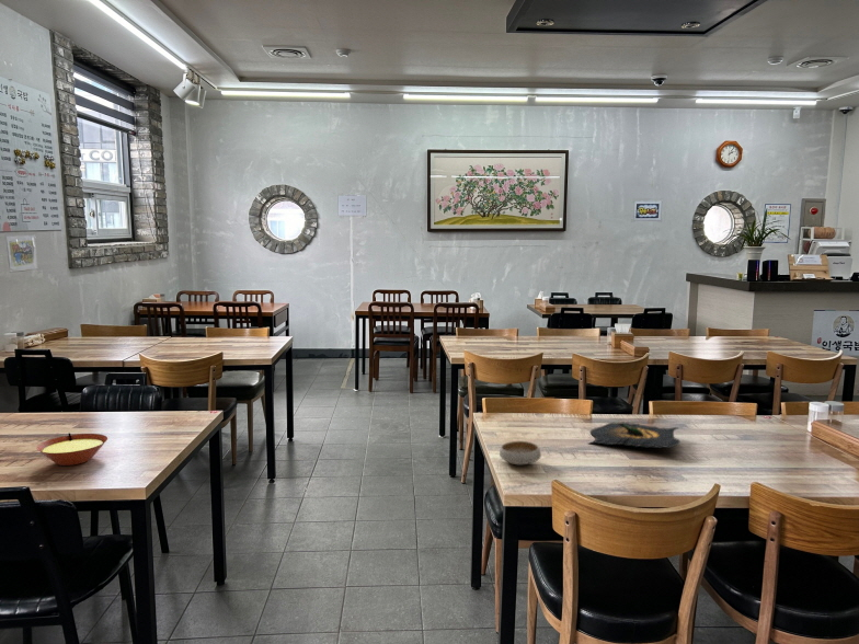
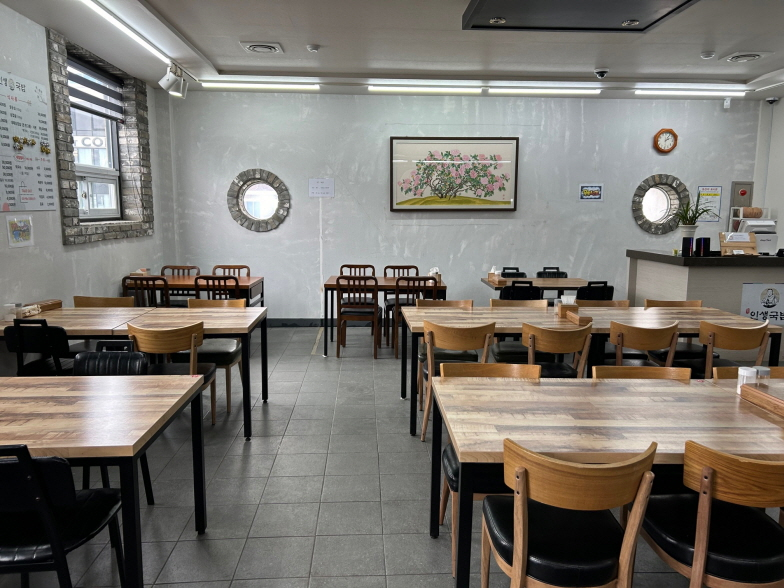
- tequila [587,422,682,449]
- bowl [499,440,542,465]
- soup bowl [35,432,108,467]
